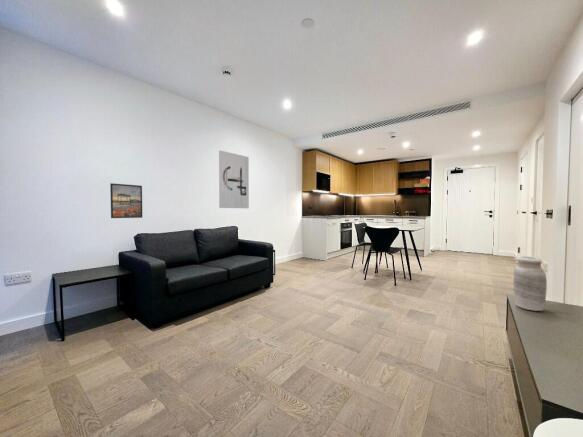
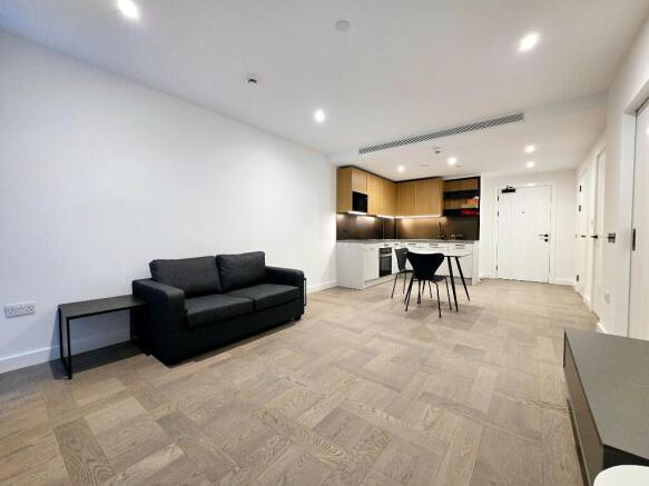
- vase [513,256,548,312]
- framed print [109,182,143,219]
- wall art [218,149,250,209]
